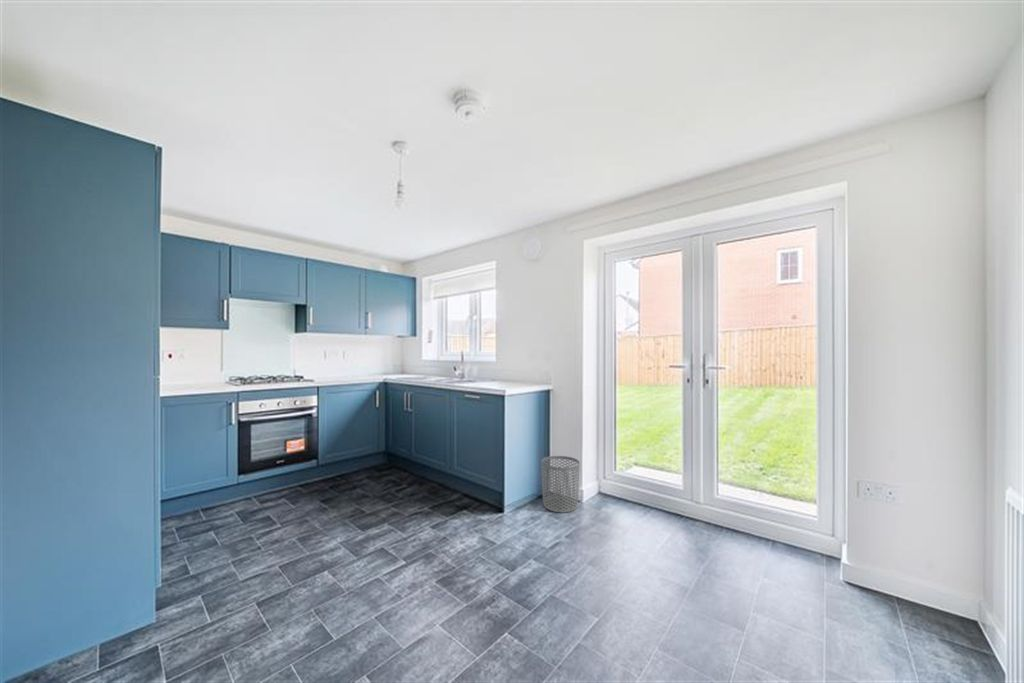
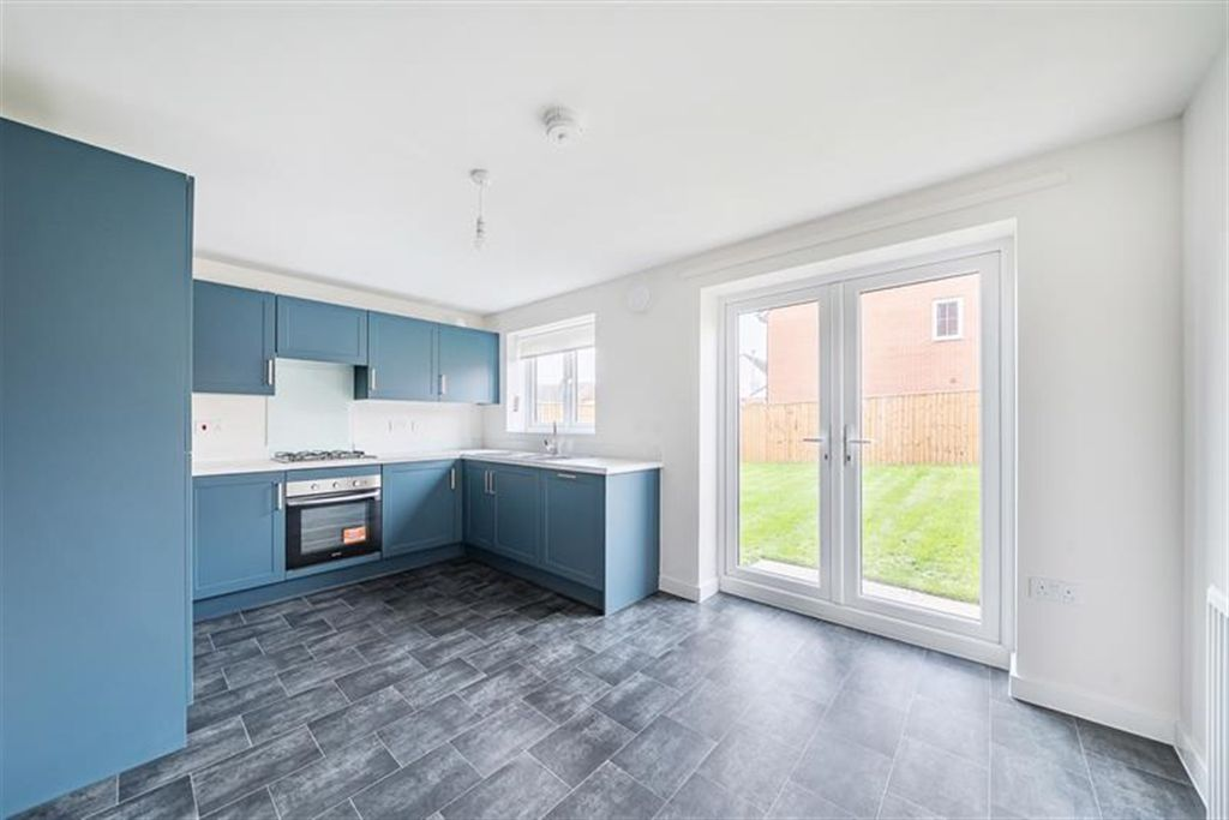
- waste bin [540,455,581,514]
